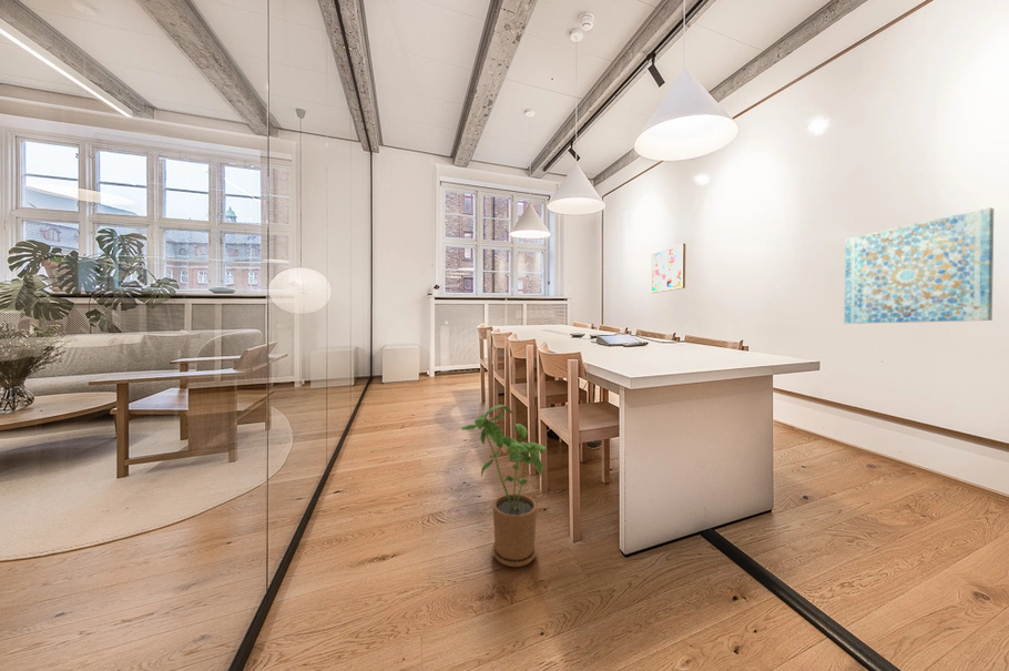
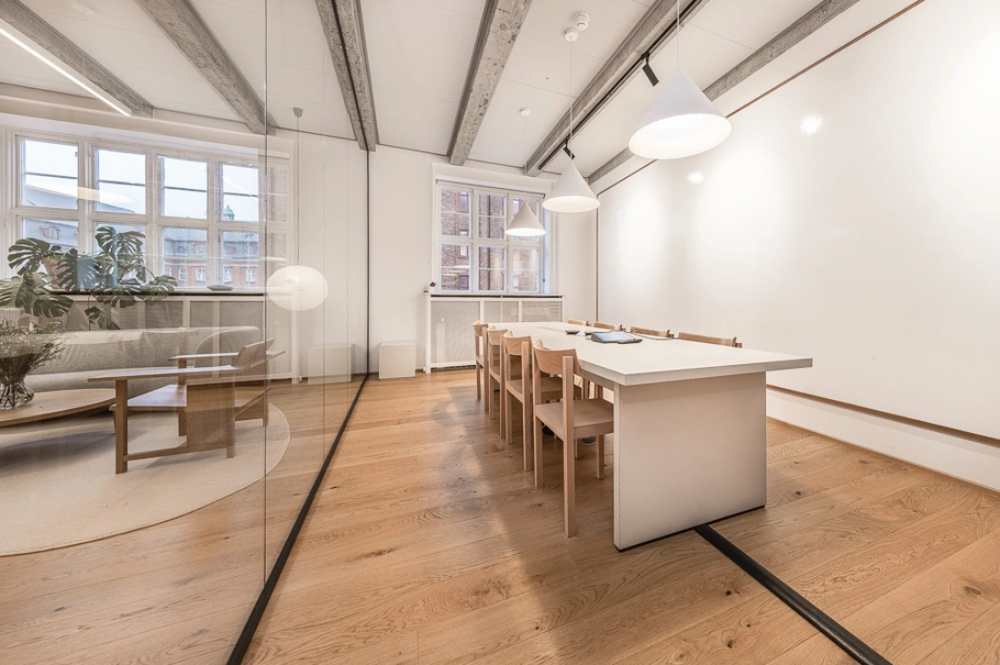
- wall art [650,243,686,294]
- house plant [460,404,548,568]
- wall art [843,206,995,325]
